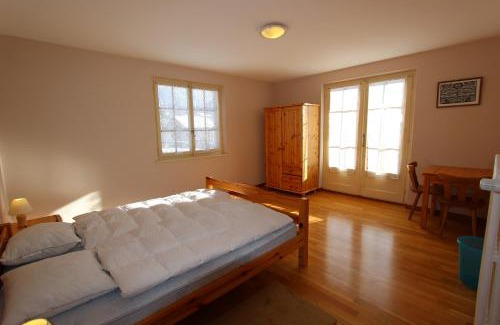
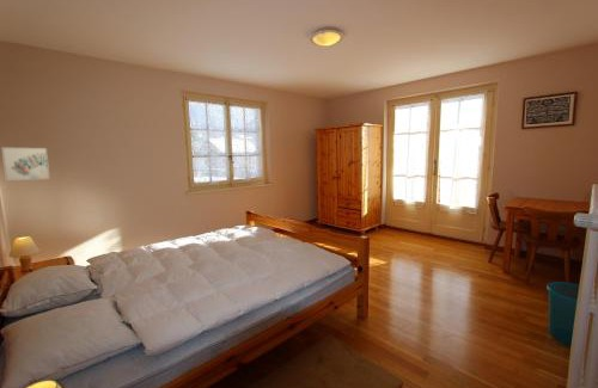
+ wall art [0,146,51,181]
